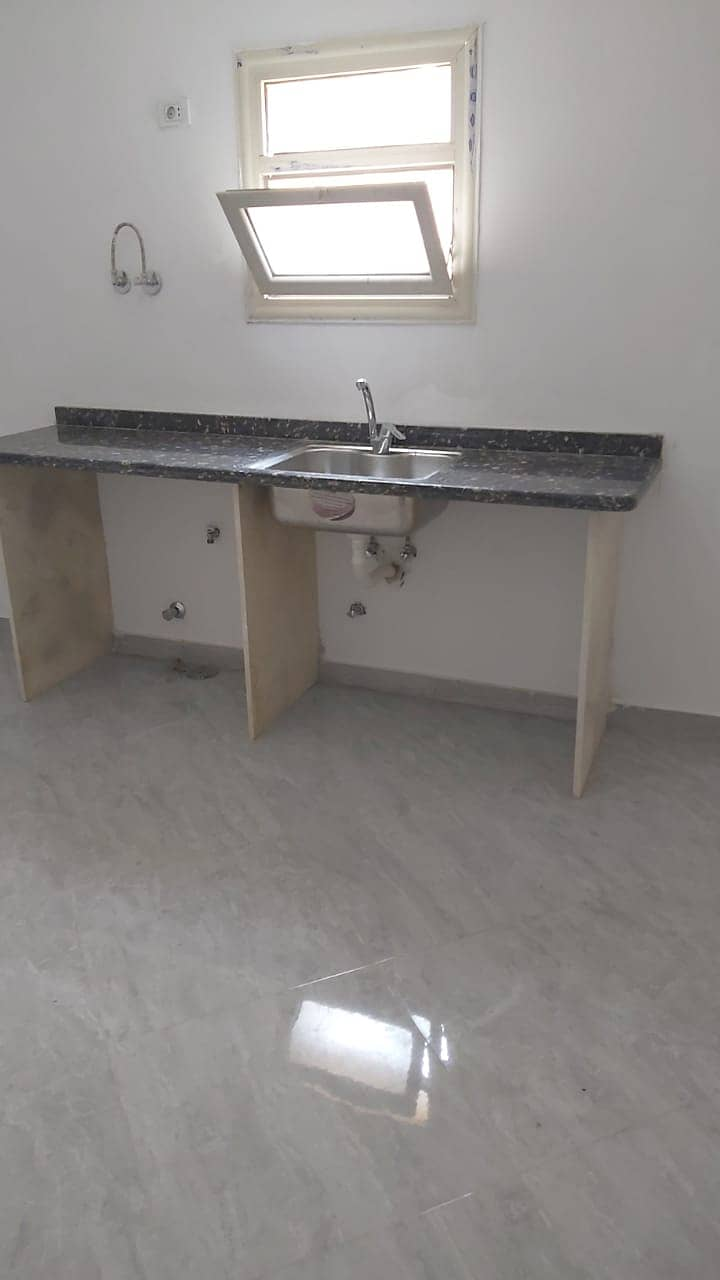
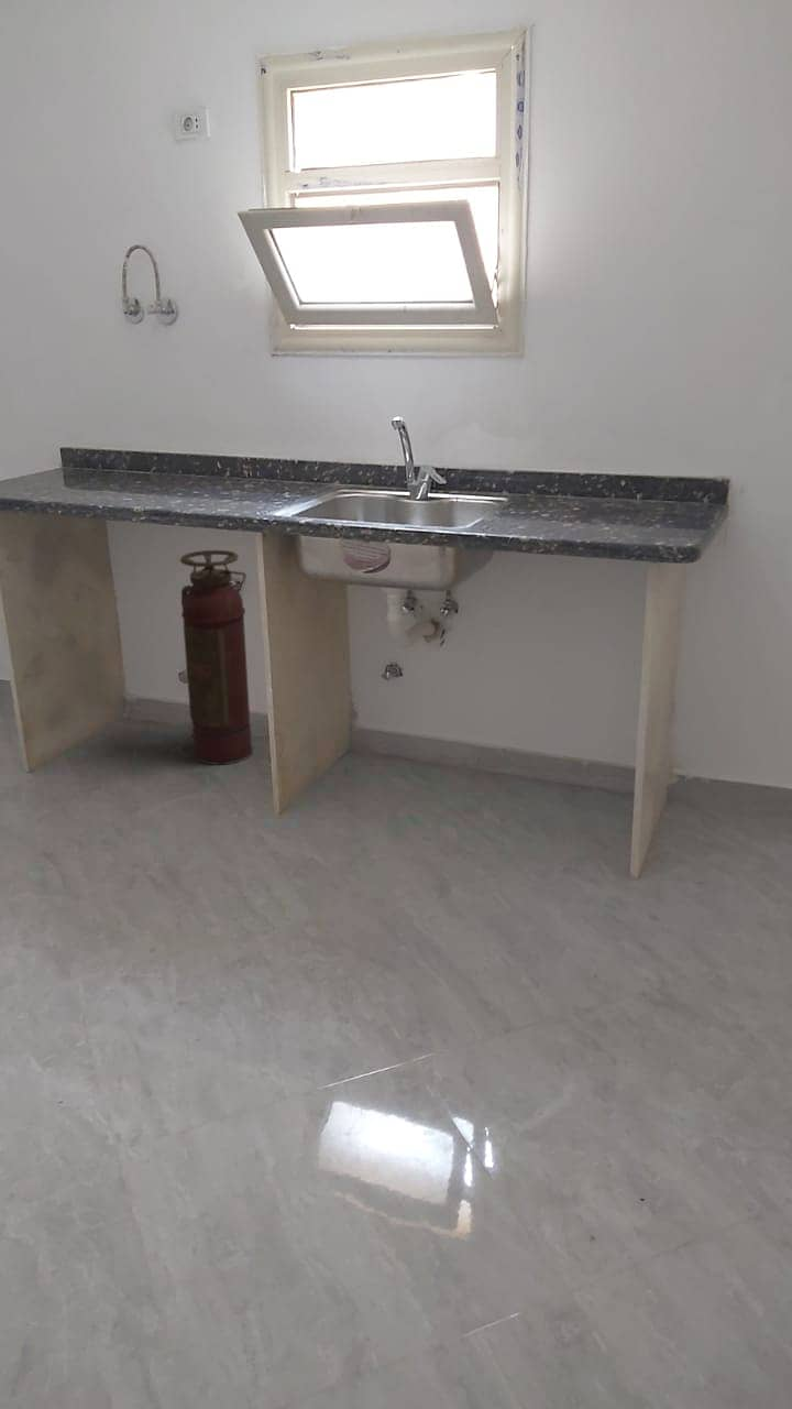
+ fire extinguisher [179,549,254,766]
